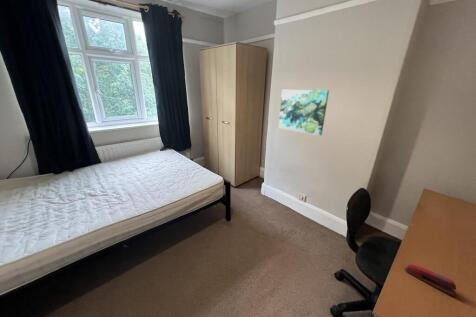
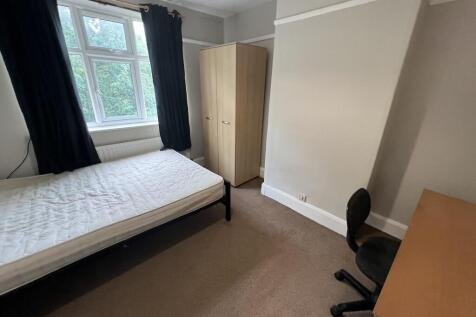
- wall art [278,89,330,136]
- stapler [404,263,457,298]
